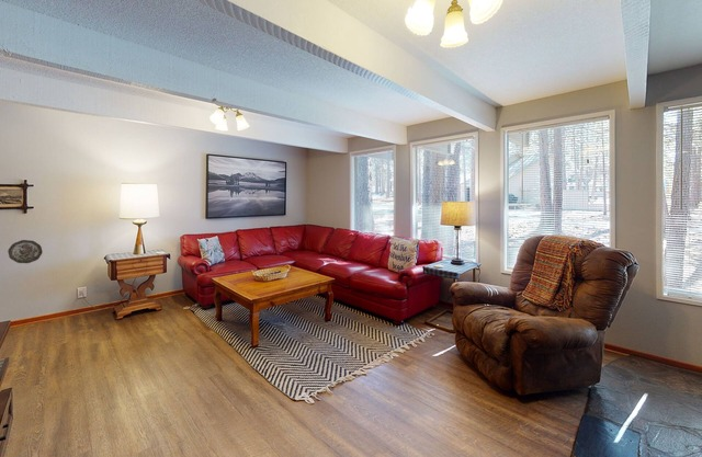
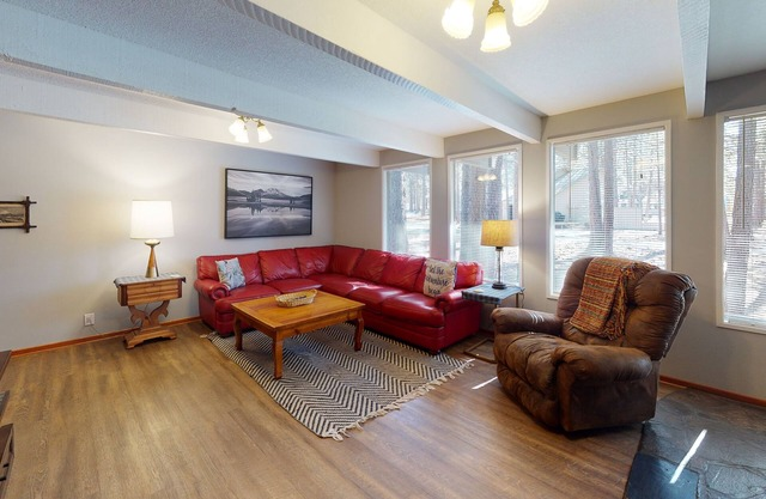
- decorative plate [7,239,43,264]
